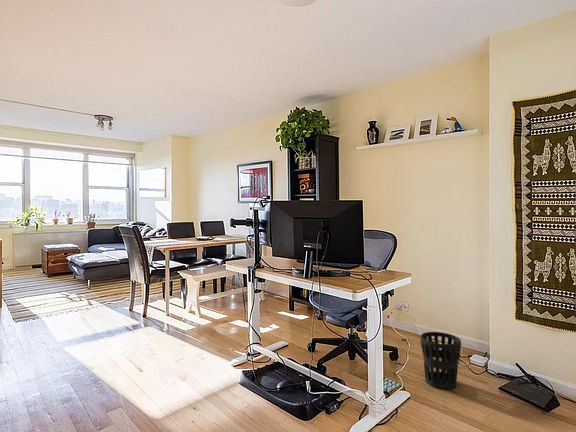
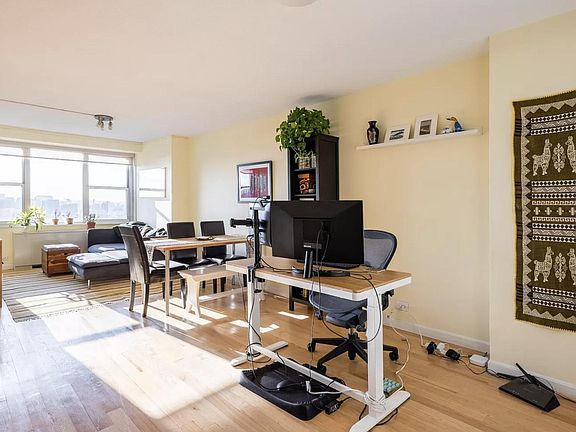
- wastebasket [420,331,462,390]
